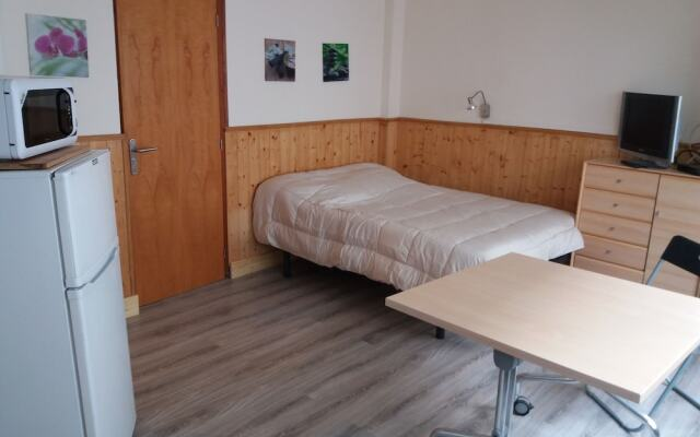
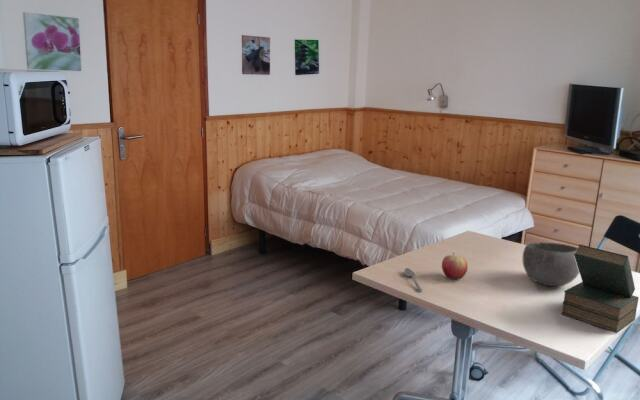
+ bowl [522,241,580,287]
+ apple [441,252,469,280]
+ book [560,243,639,334]
+ spoon [403,267,423,292]
